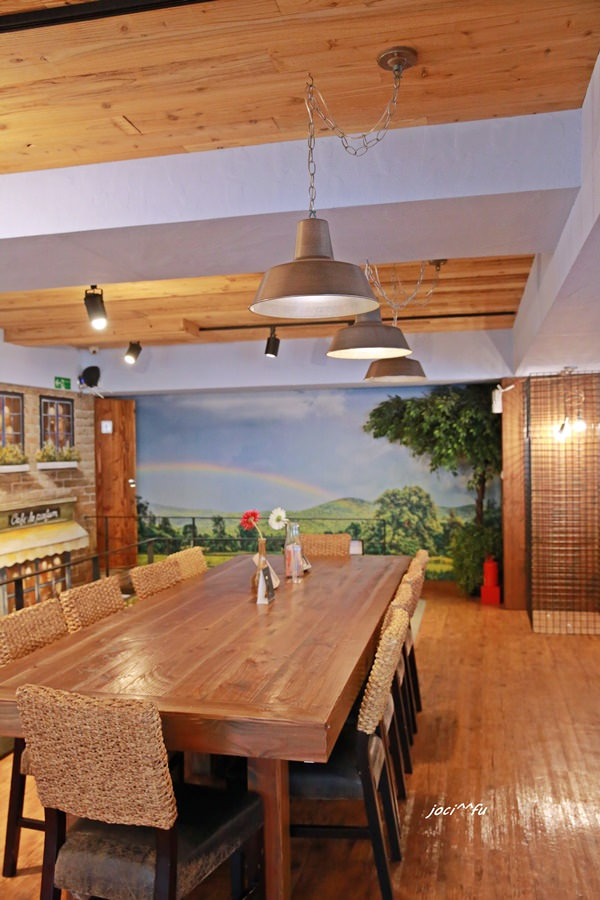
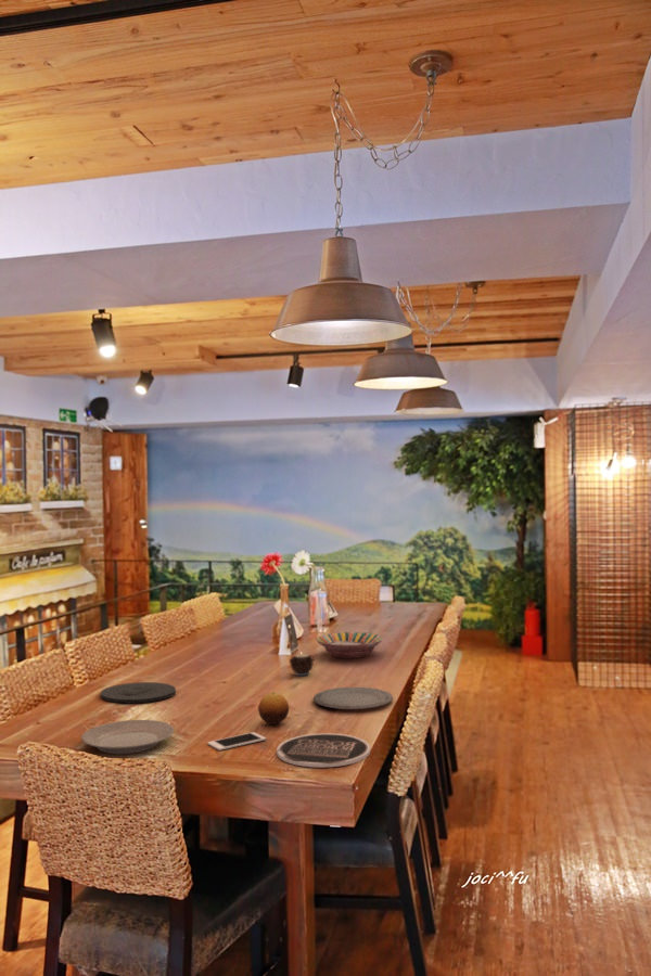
+ plate [276,732,371,769]
+ cell phone [206,731,267,752]
+ candle [289,653,316,677]
+ plate [80,719,175,755]
+ plate [312,686,394,710]
+ serving bowl [315,631,384,659]
+ fruit [257,692,290,725]
+ plate [100,681,177,705]
